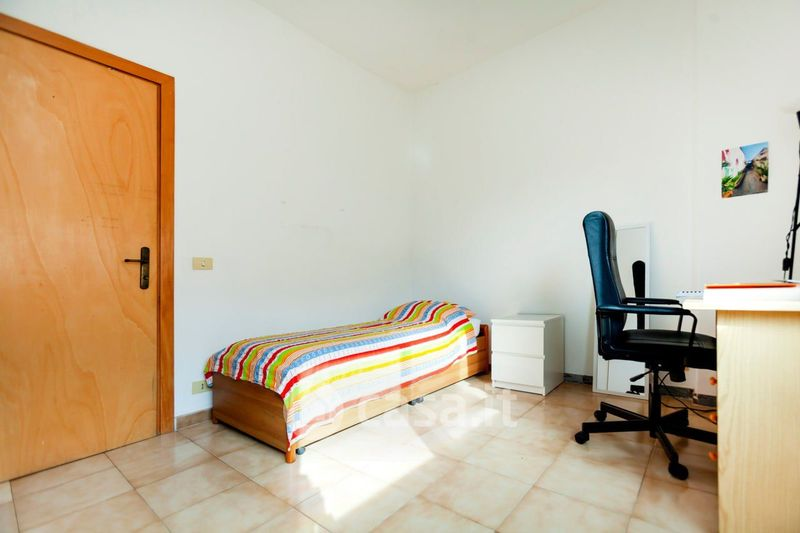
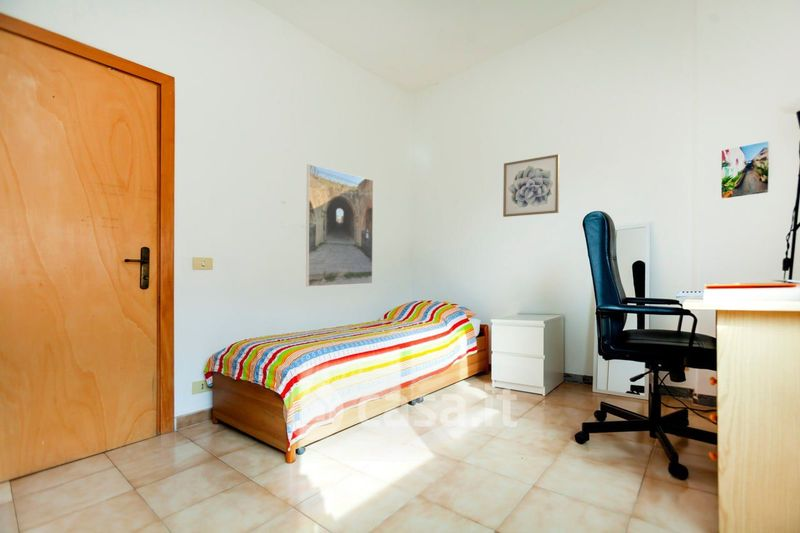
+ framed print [305,163,374,288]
+ wall art [502,153,560,218]
